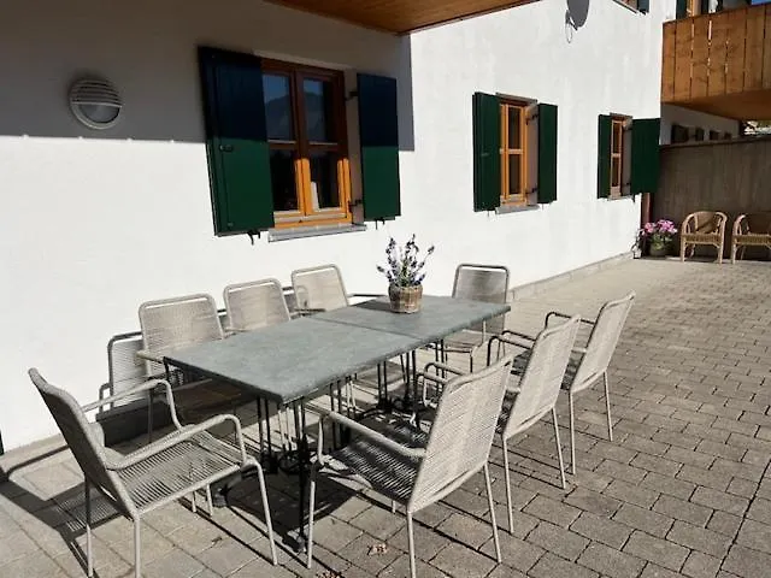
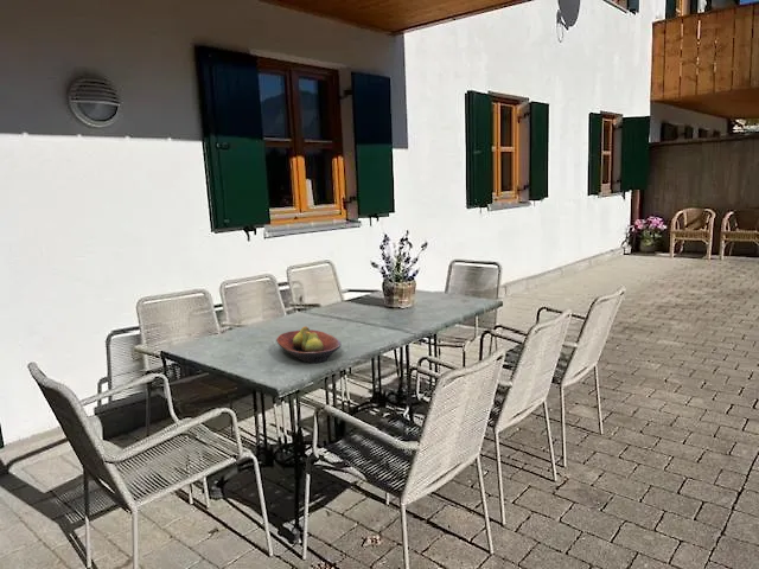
+ fruit bowl [275,325,343,364]
